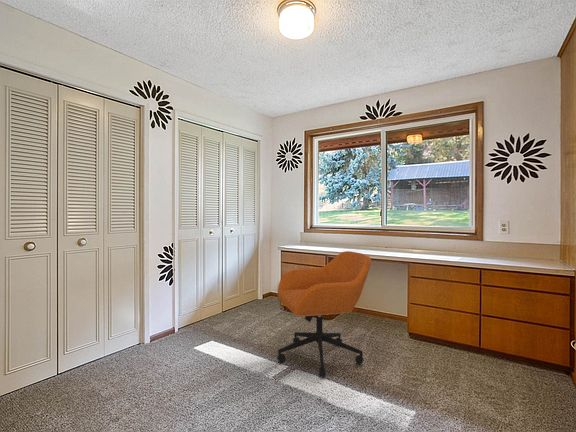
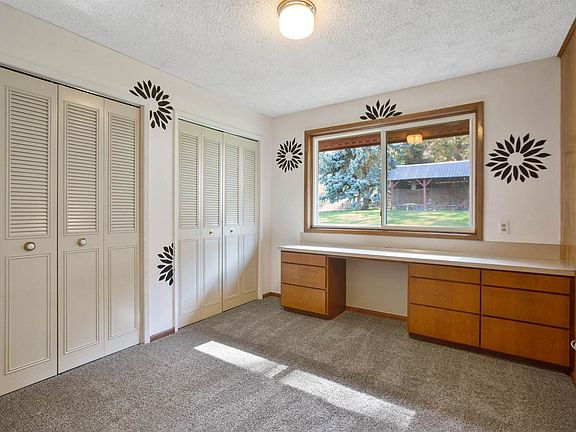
- office chair [276,250,372,378]
